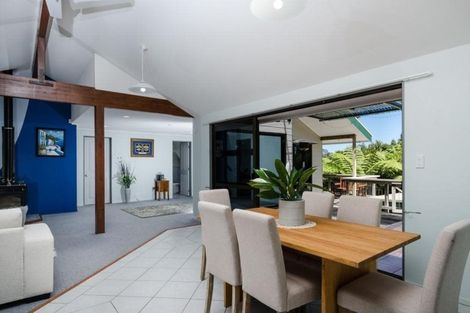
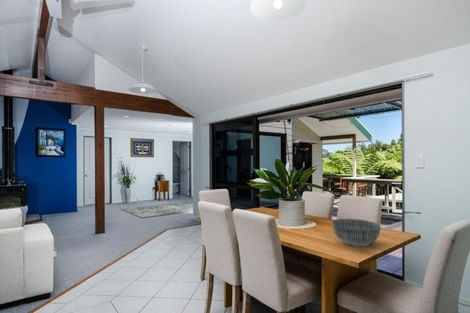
+ bowl [331,218,382,247]
